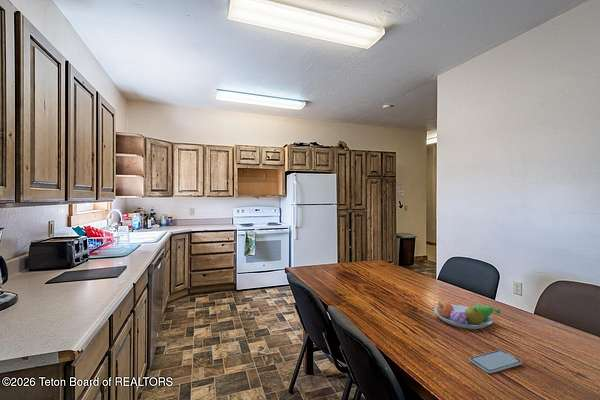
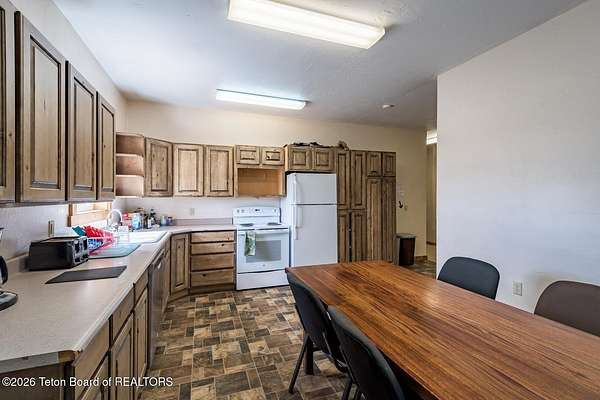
- smartphone [469,349,523,374]
- fruit bowl [433,301,501,330]
